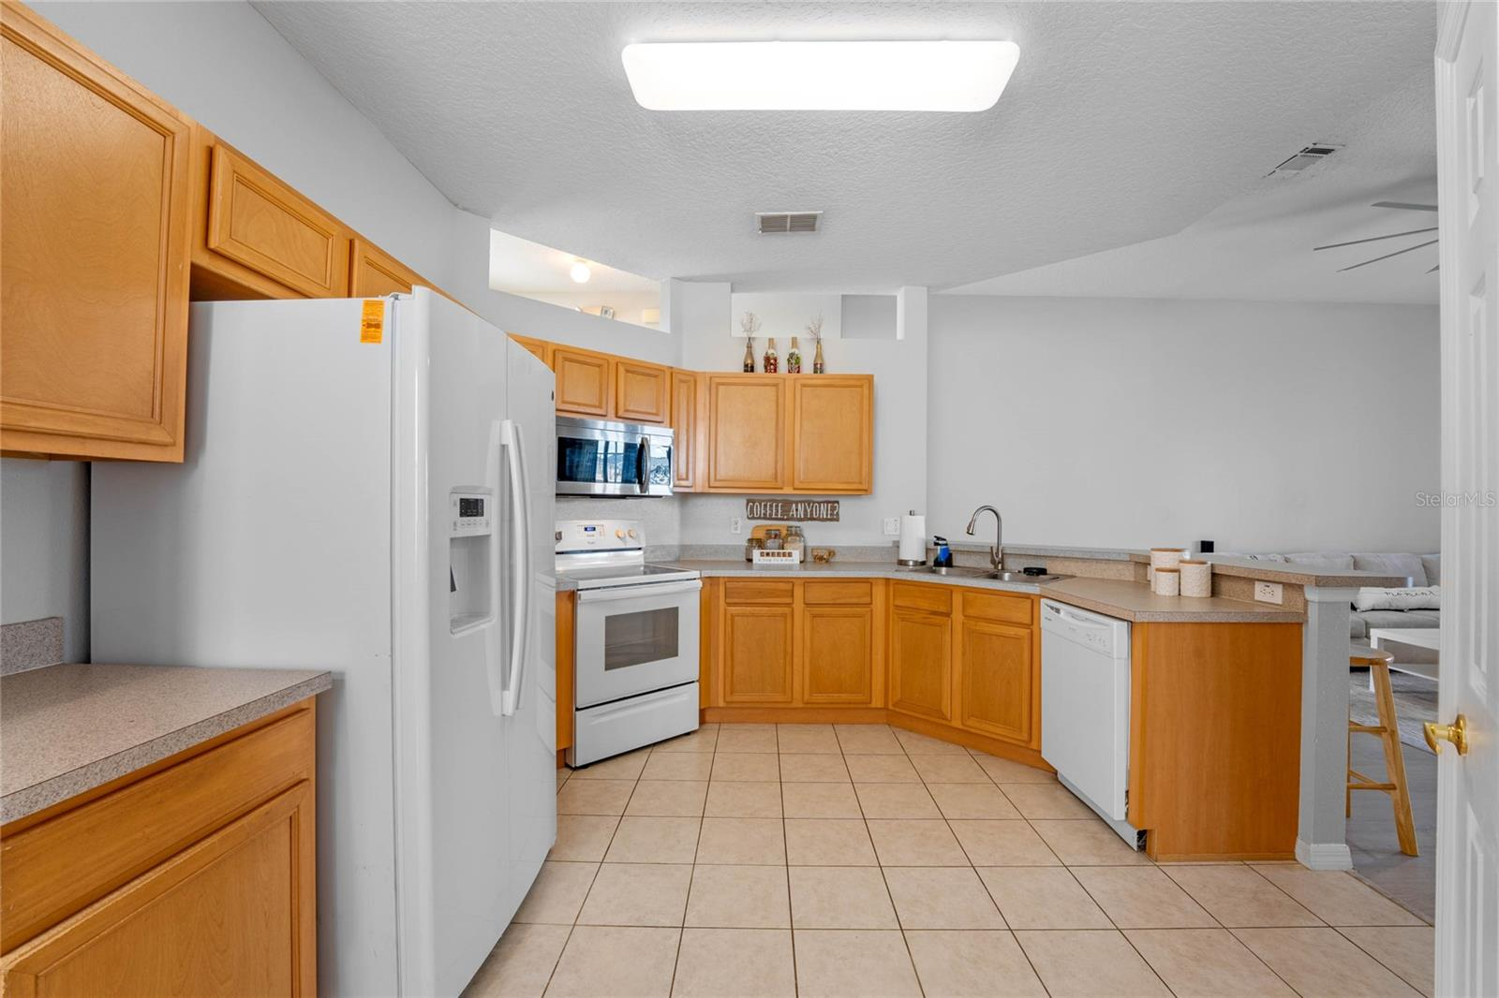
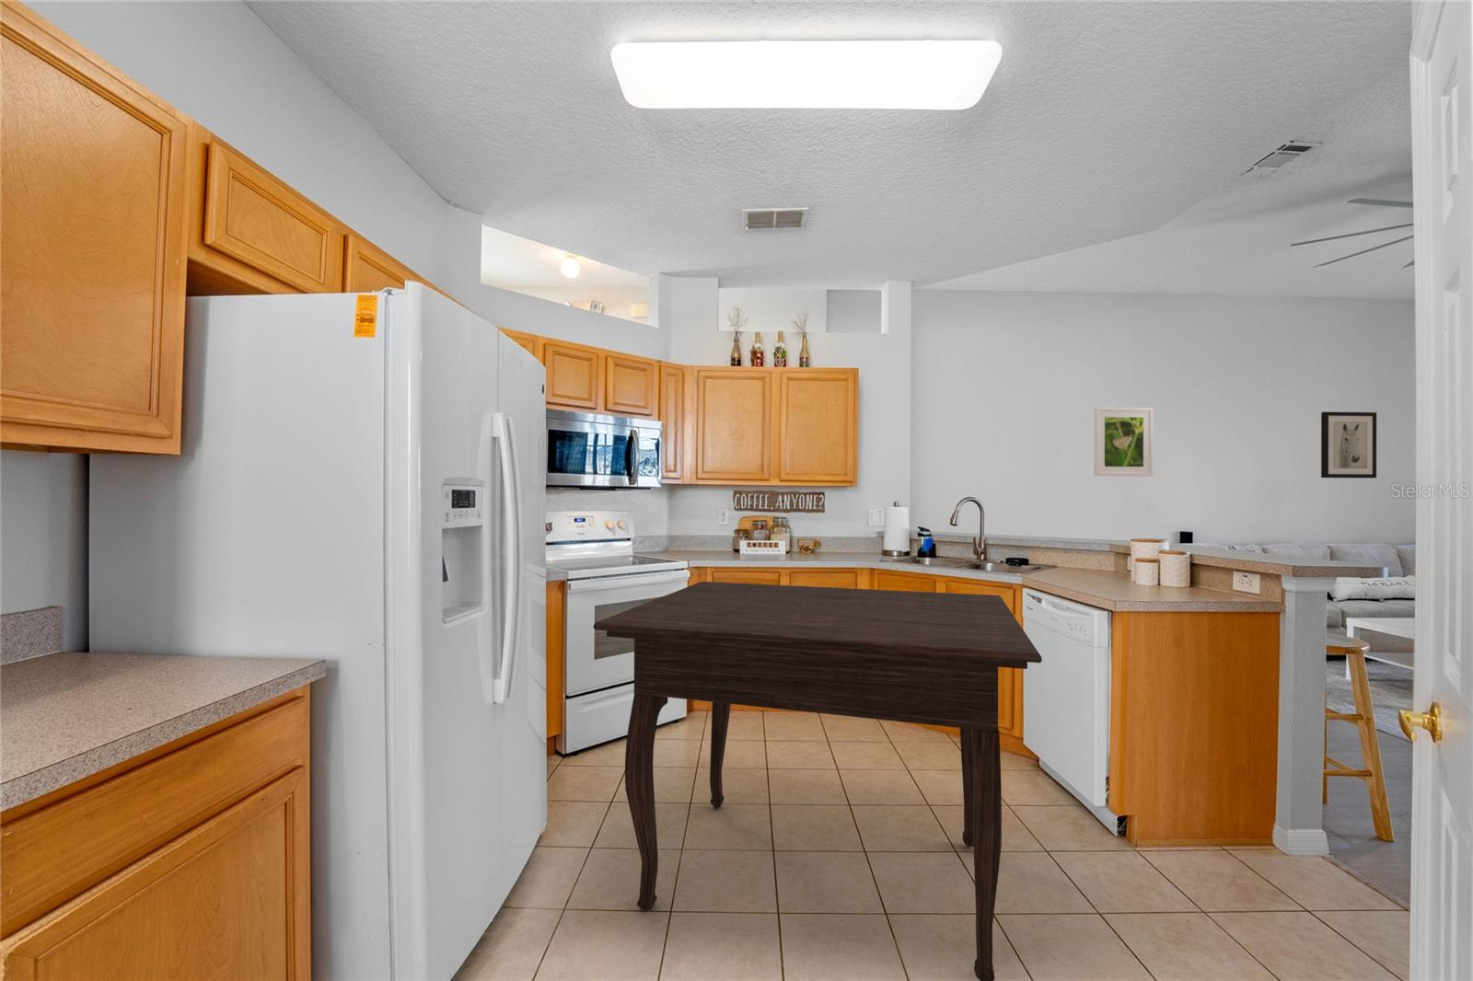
+ wall art [1320,412,1378,480]
+ dining table [592,580,1043,981]
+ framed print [1094,407,1153,476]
